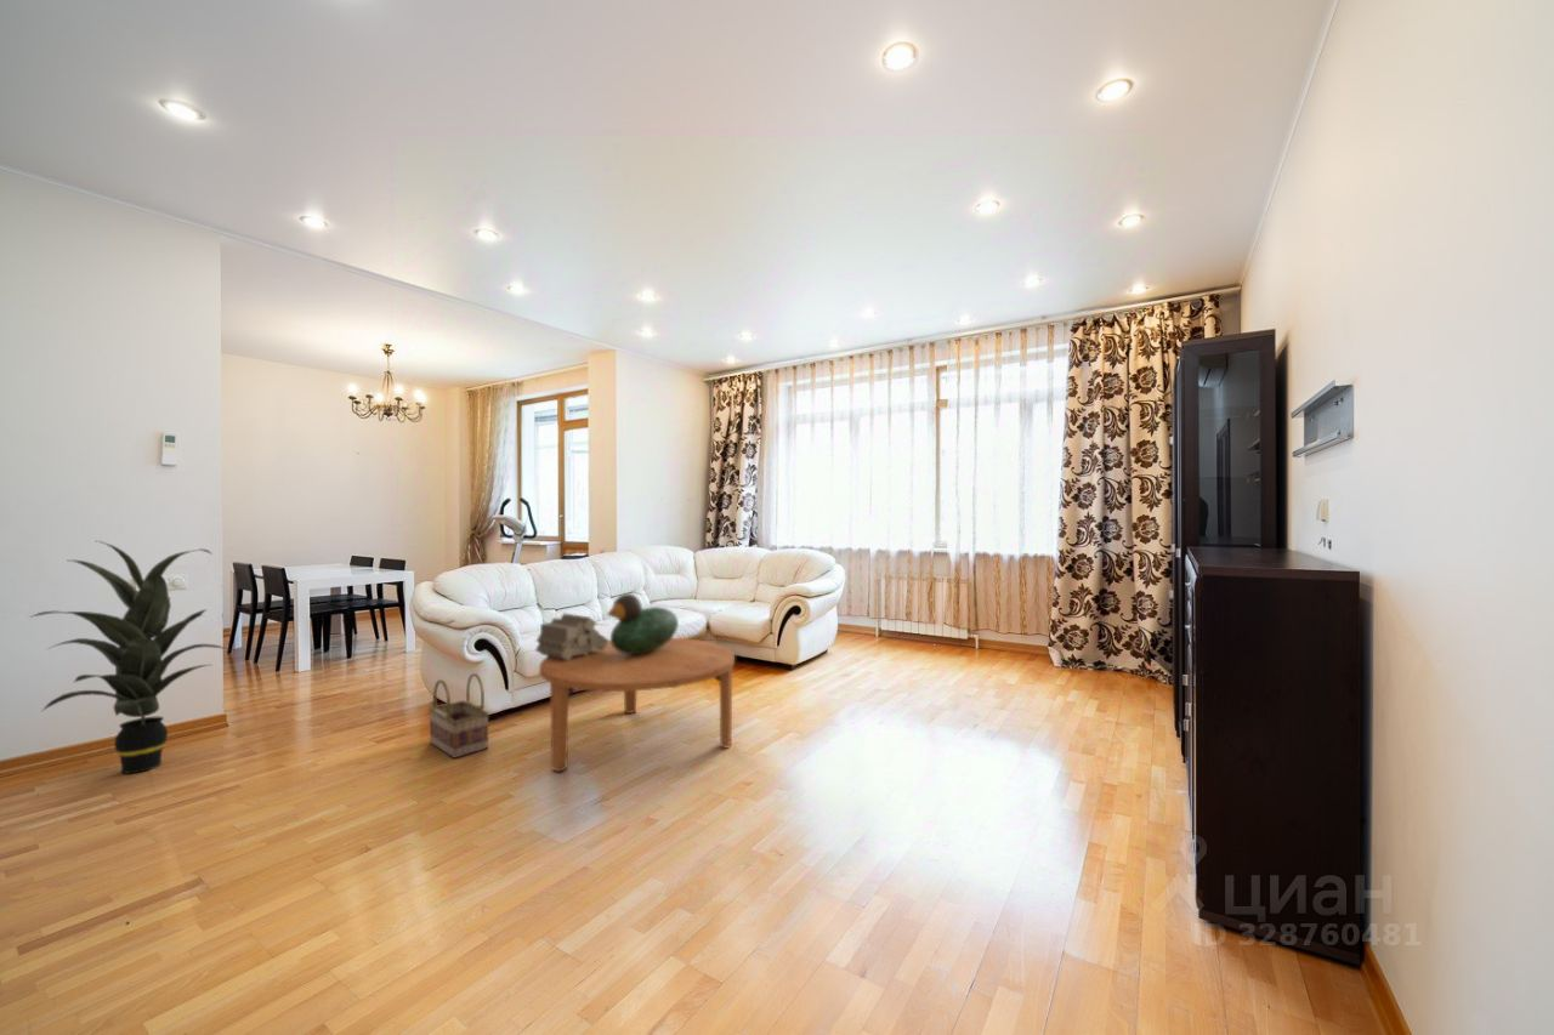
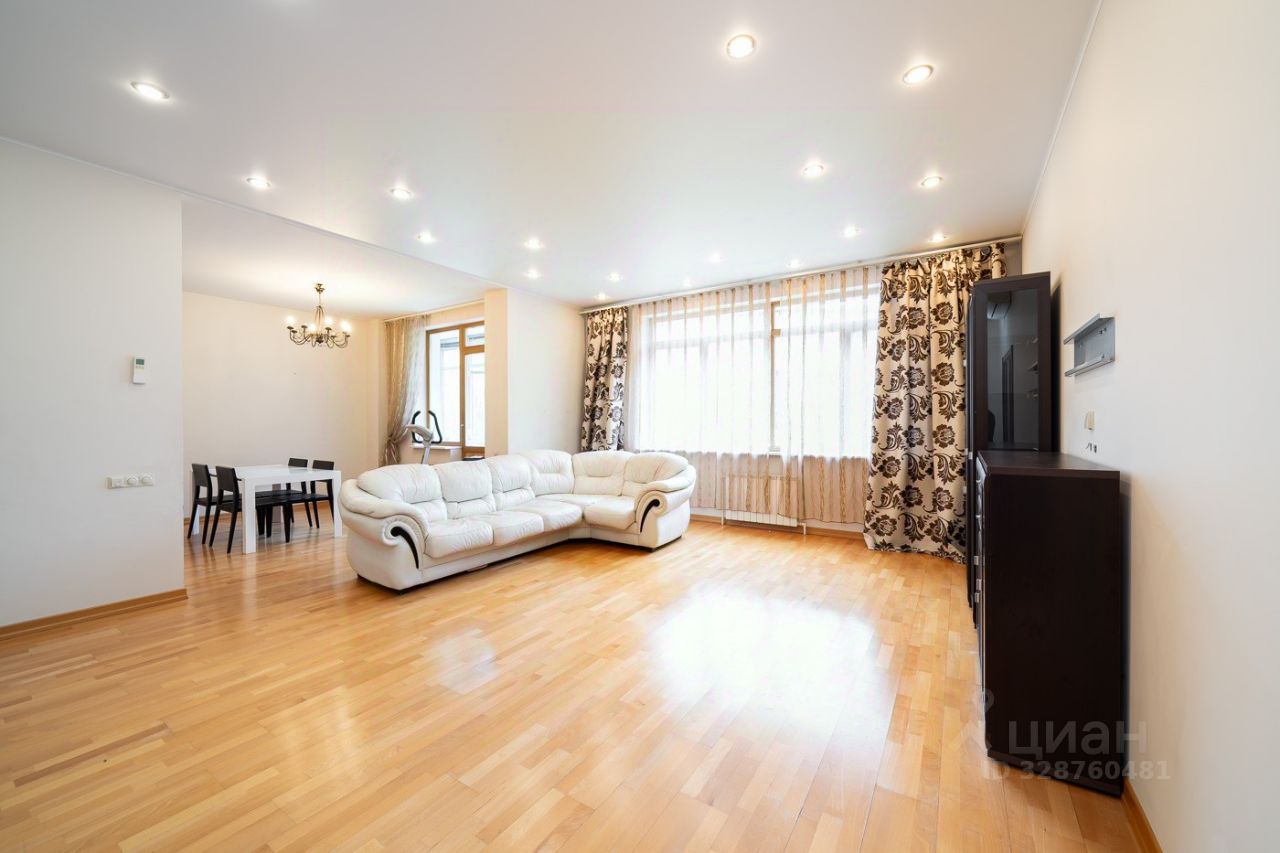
- log pile [534,612,609,661]
- decorative bowl [605,592,680,654]
- basket [427,672,490,760]
- coffee table [538,637,736,773]
- indoor plant [28,540,229,775]
